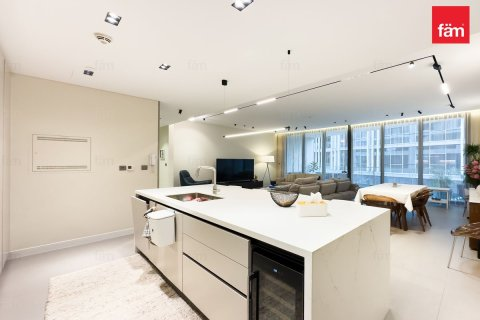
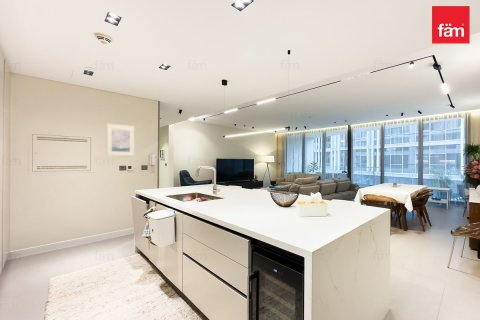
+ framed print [106,123,135,157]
